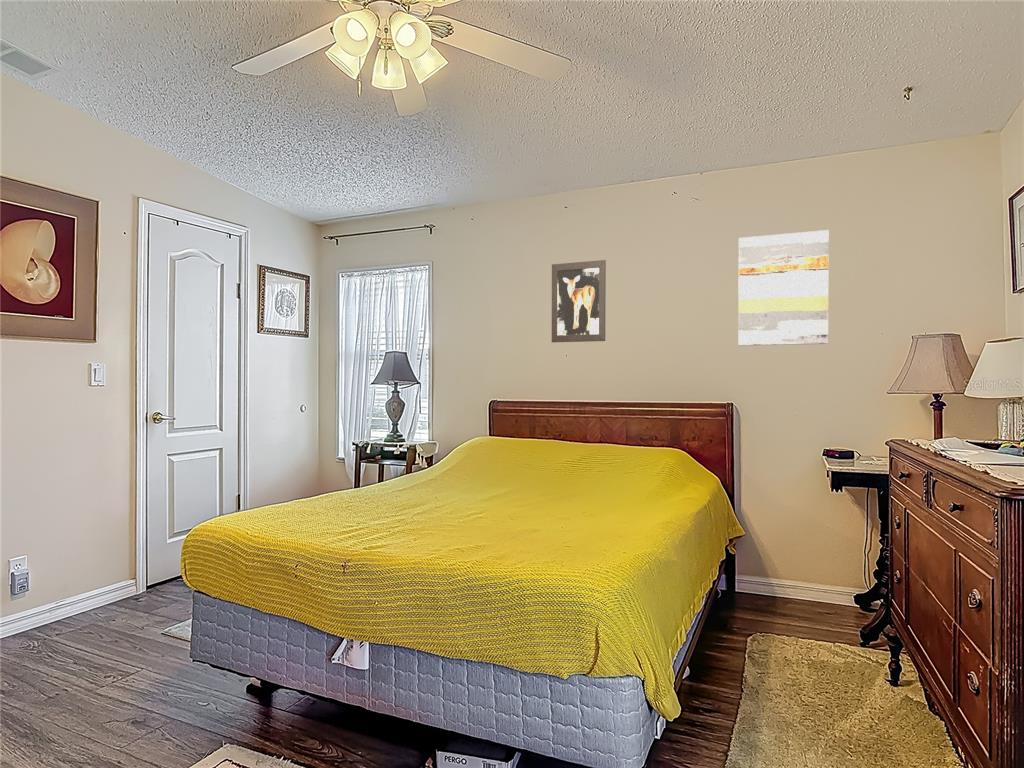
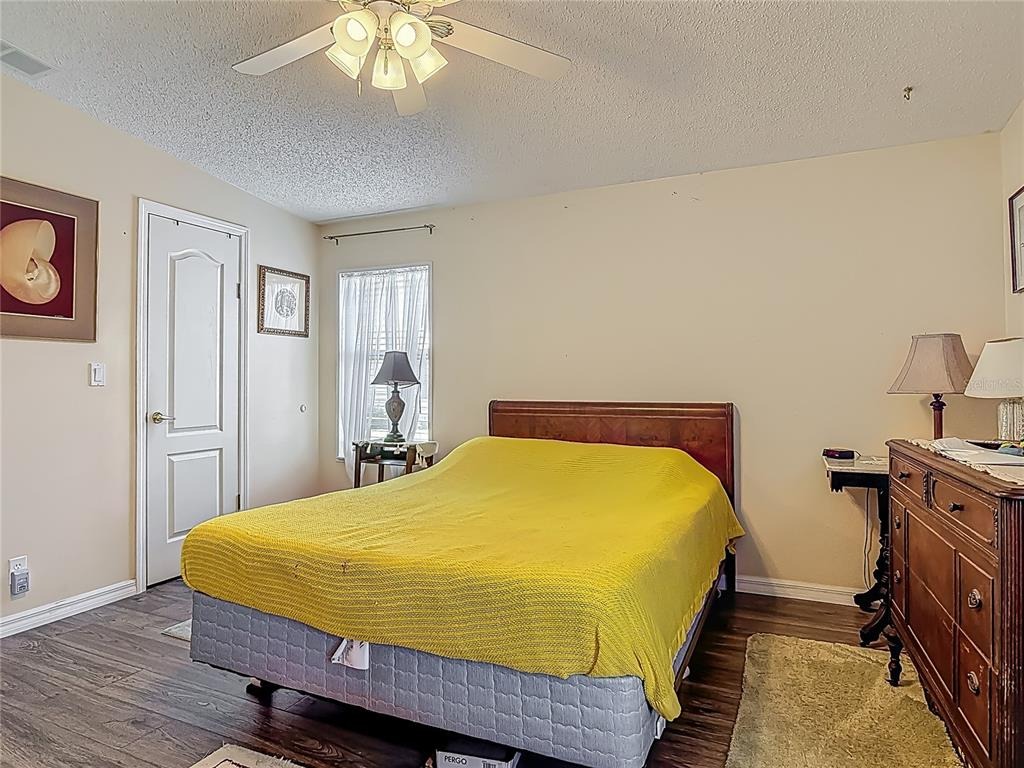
- wall art [551,259,607,343]
- wall art [737,229,830,347]
